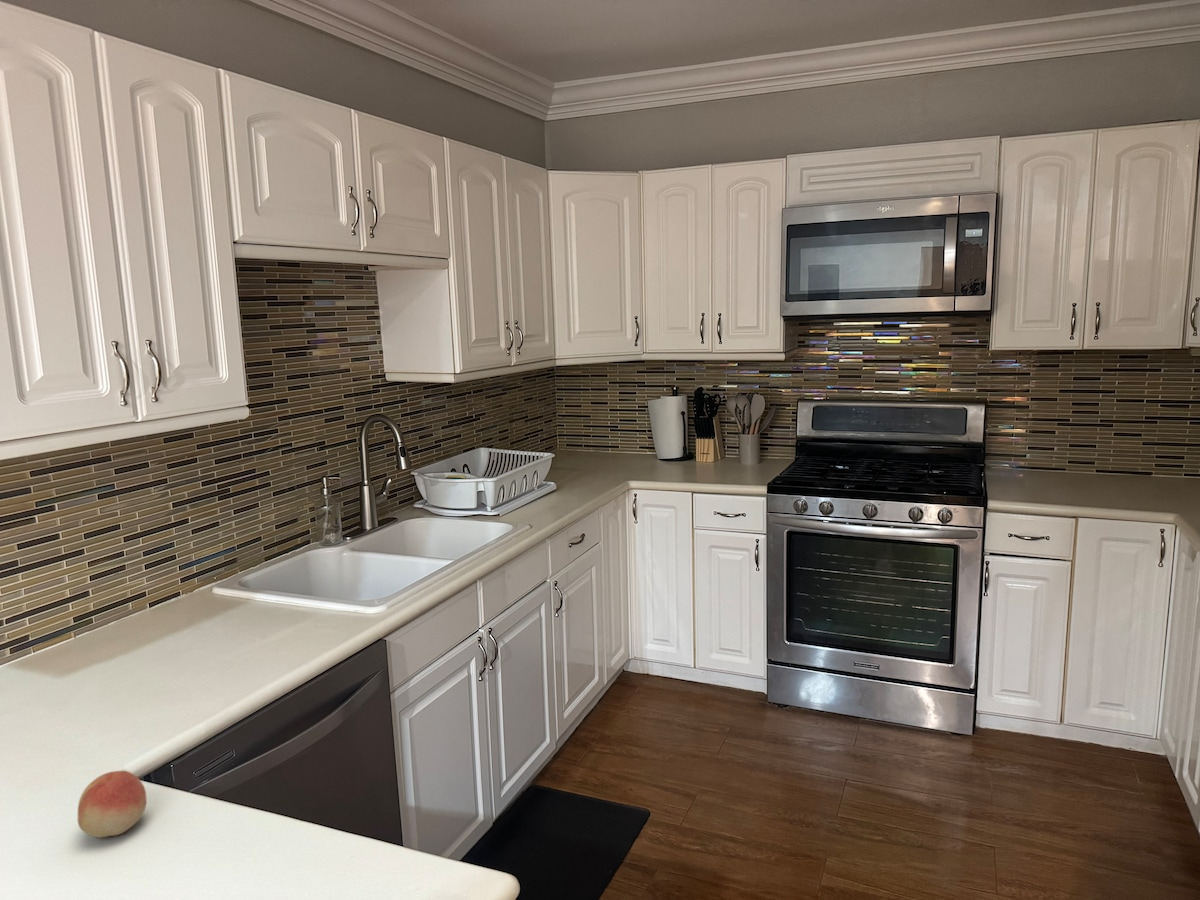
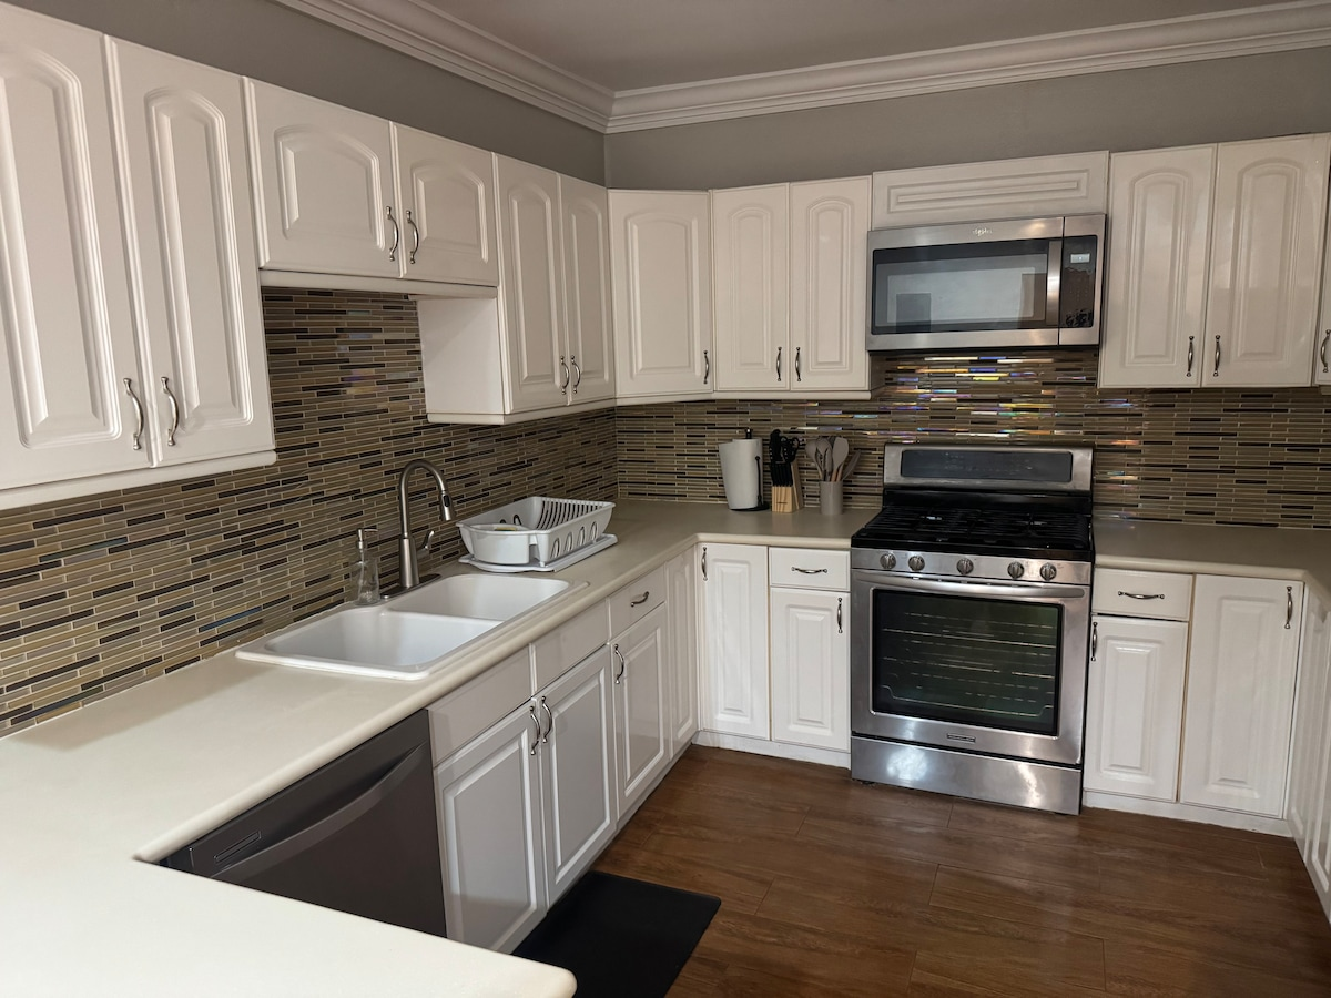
- fruit [77,770,148,838]
